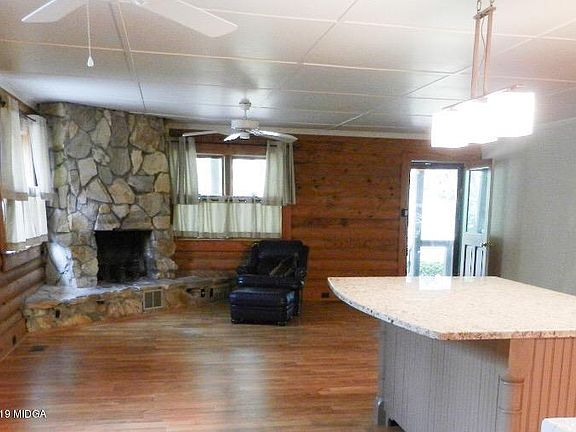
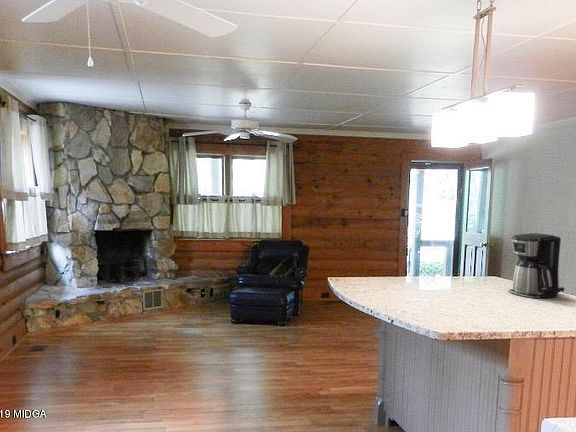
+ coffee maker [507,232,566,300]
